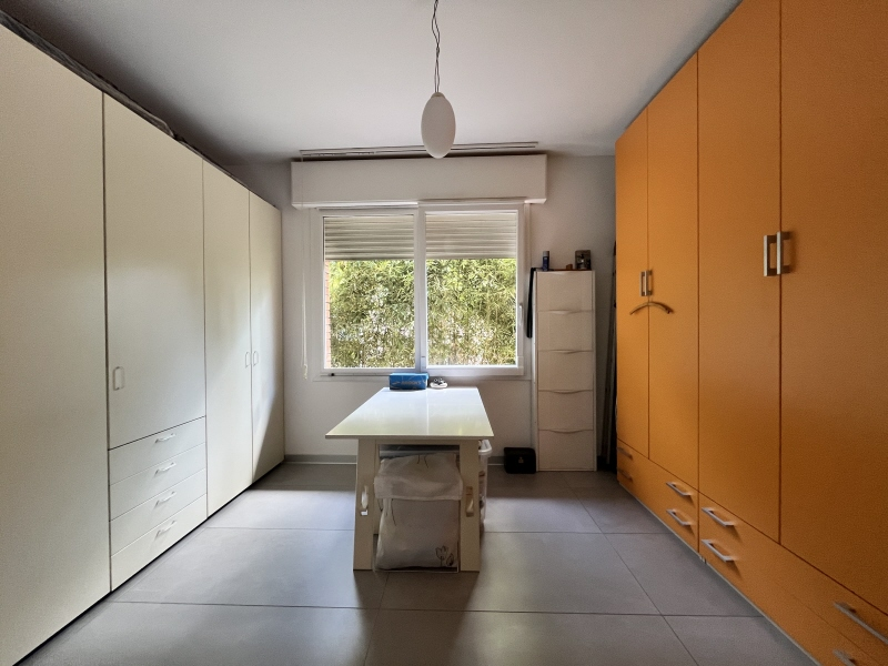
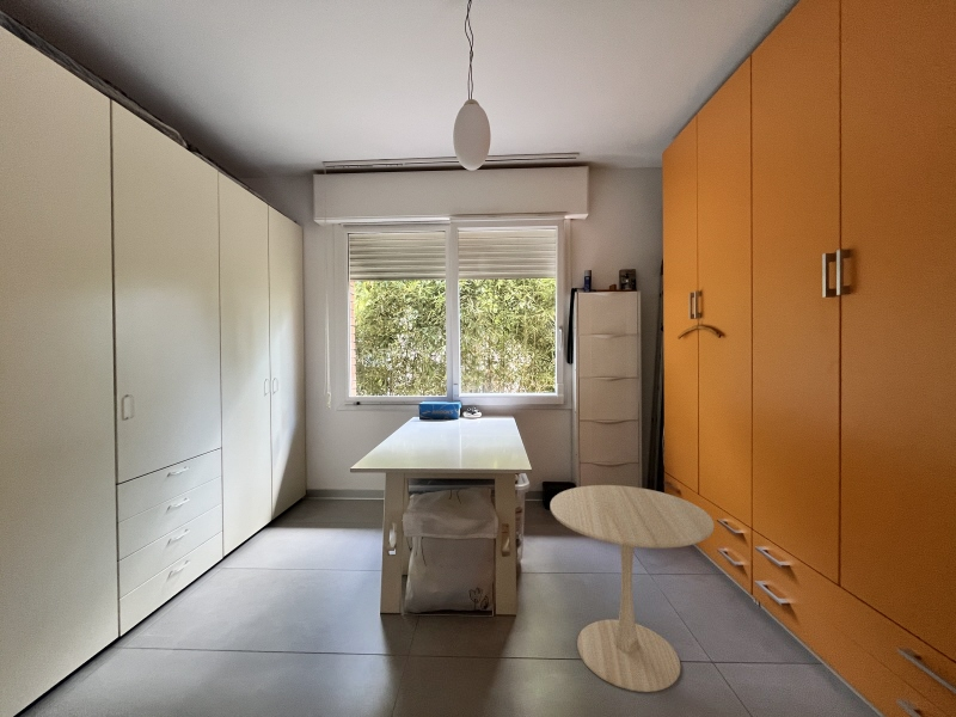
+ side table [549,484,716,693]
